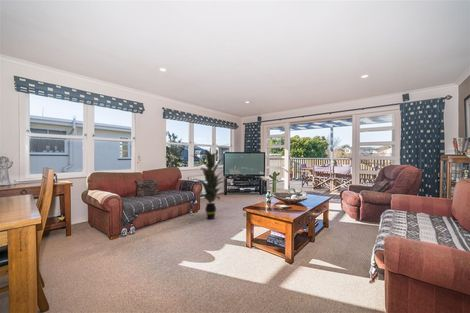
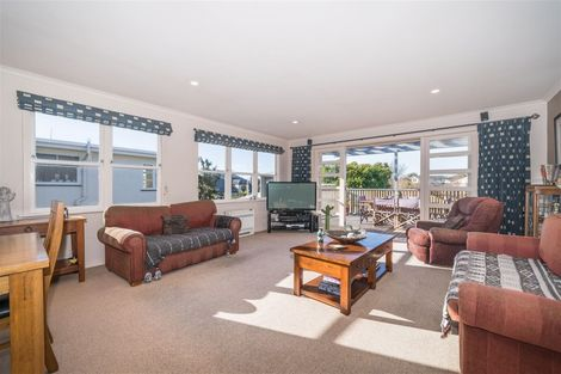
- indoor plant [188,148,230,220]
